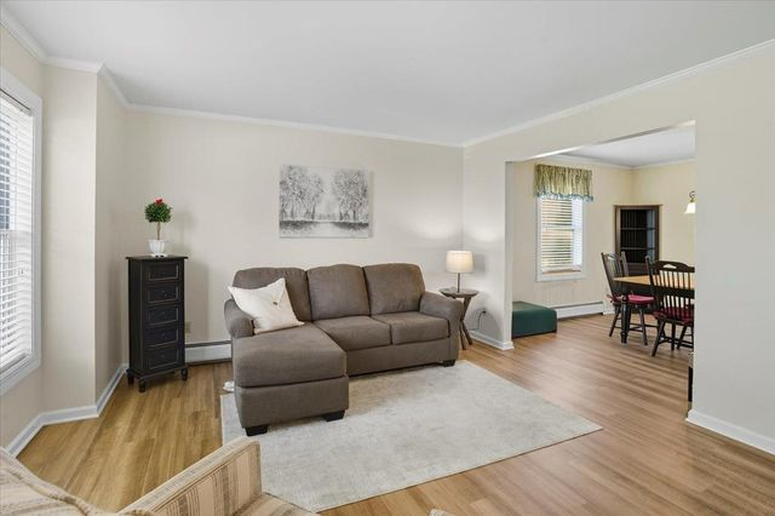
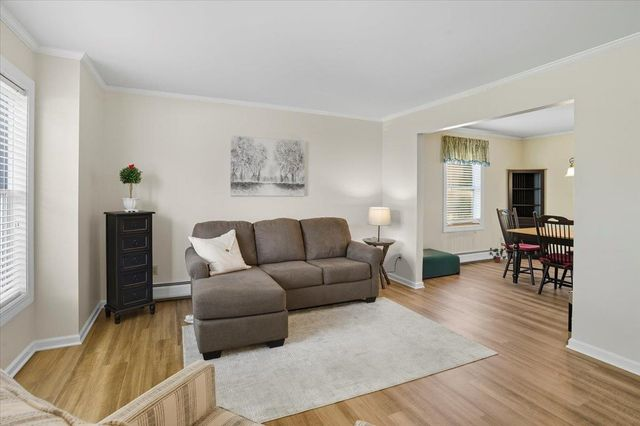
+ potted plant [488,244,507,264]
